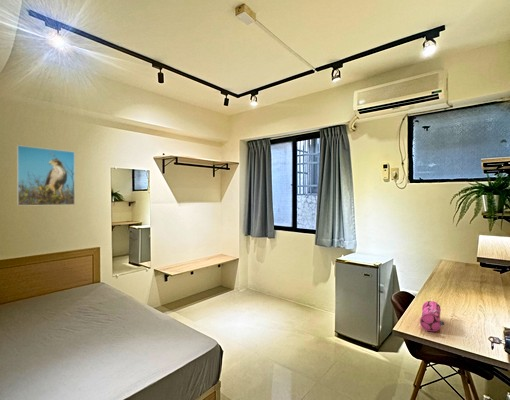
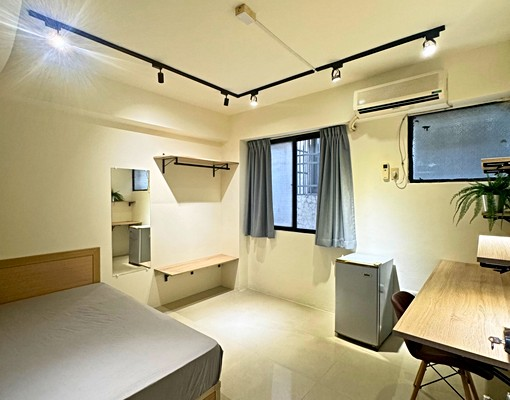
- pencil case [419,300,445,332]
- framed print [16,144,76,207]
